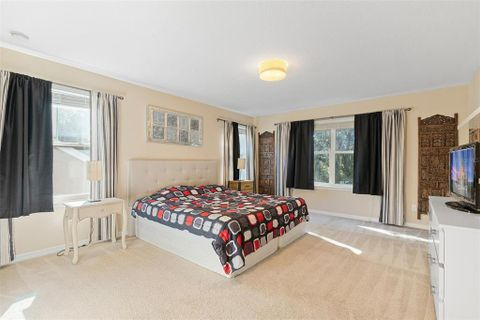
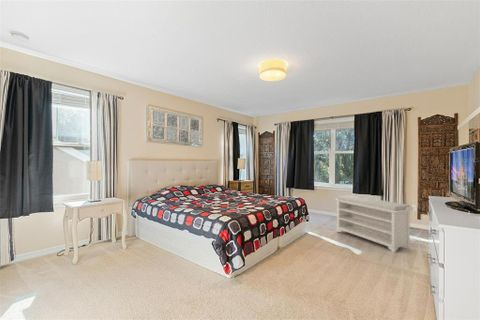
+ bench [334,194,414,253]
